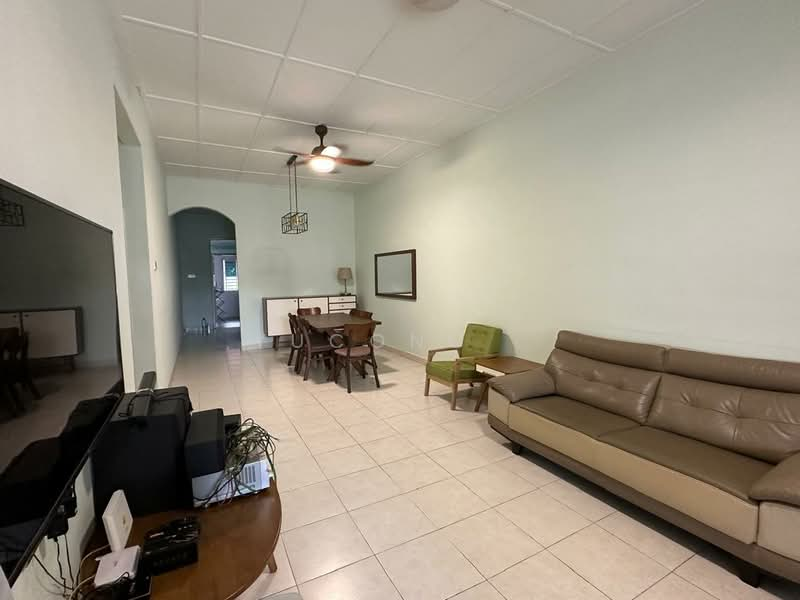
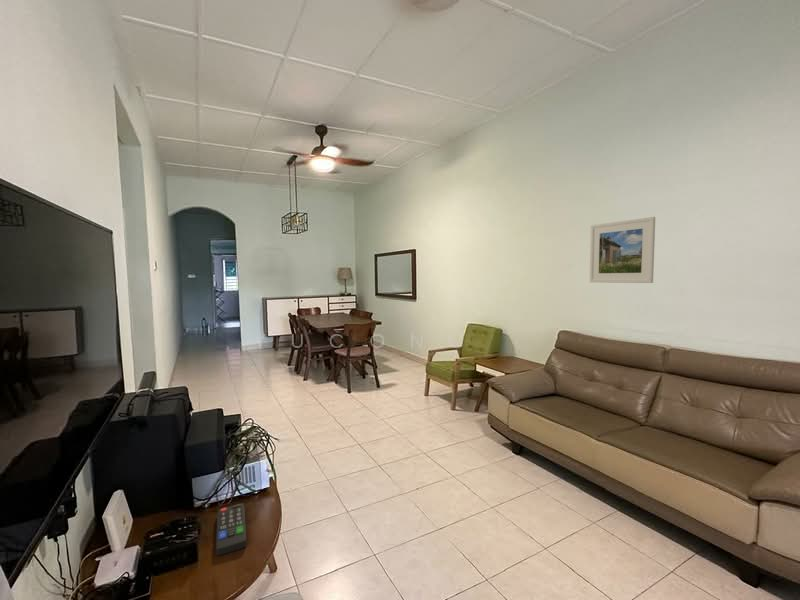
+ remote control [215,502,247,556]
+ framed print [589,216,656,284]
